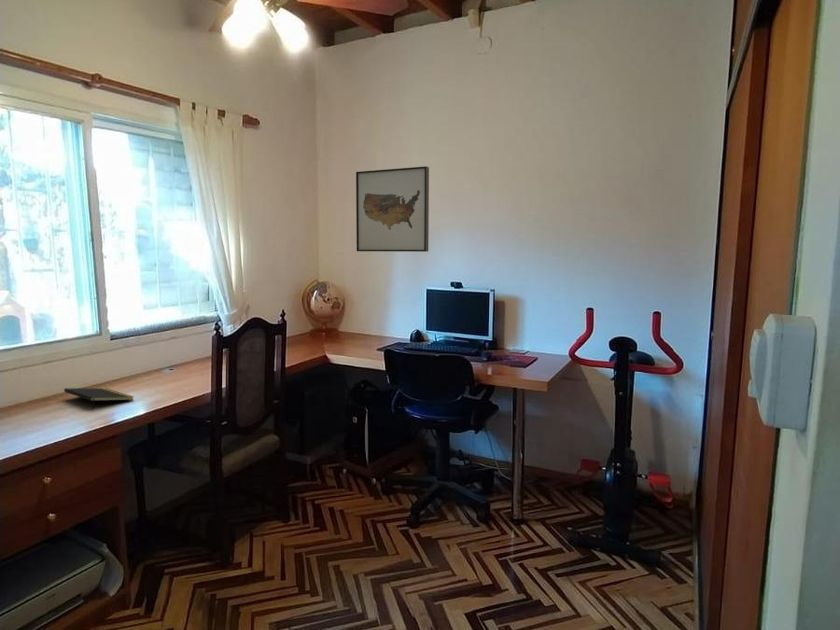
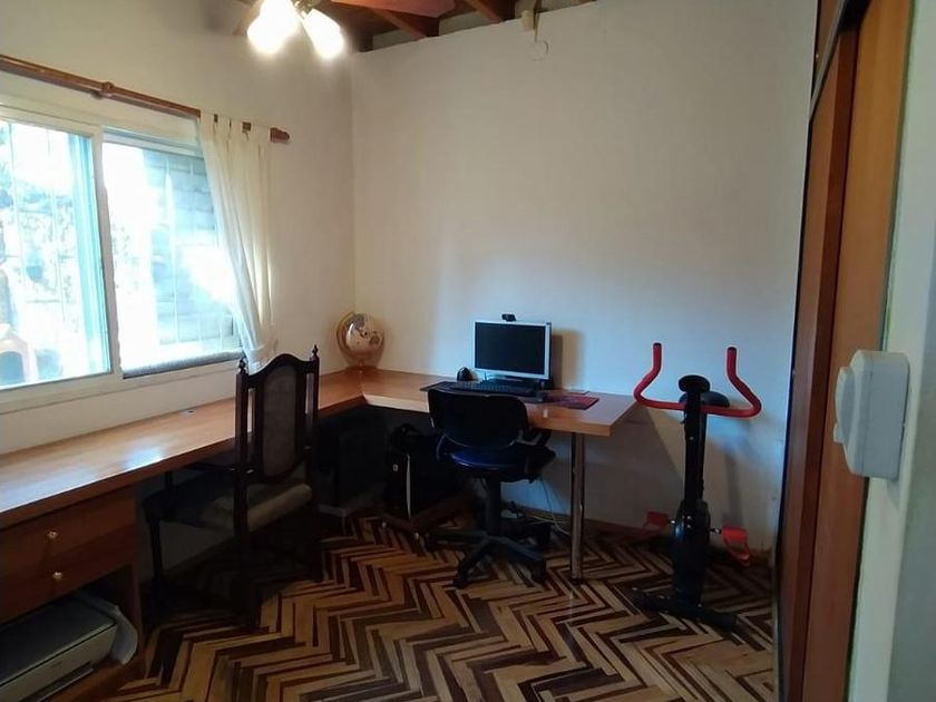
- wall art [355,165,430,253]
- notepad [63,387,134,410]
